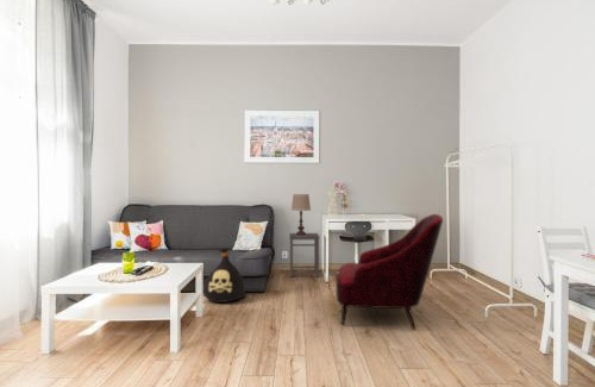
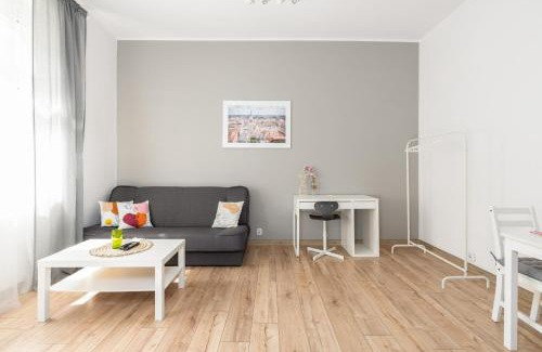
- side table [288,232,321,279]
- armchair [334,213,444,331]
- table lamp [290,193,312,236]
- bag [202,246,248,304]
